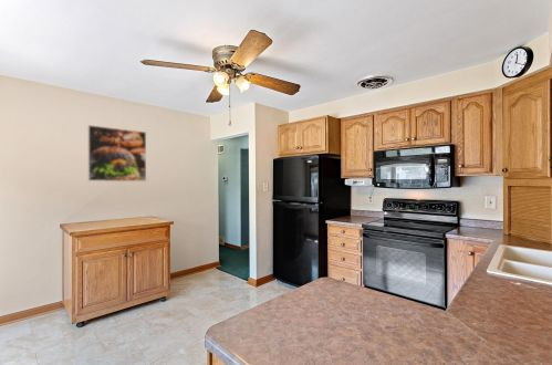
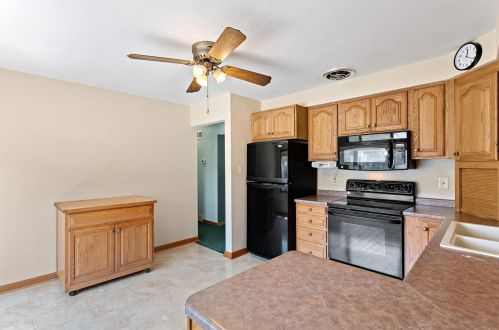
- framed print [87,124,147,182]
